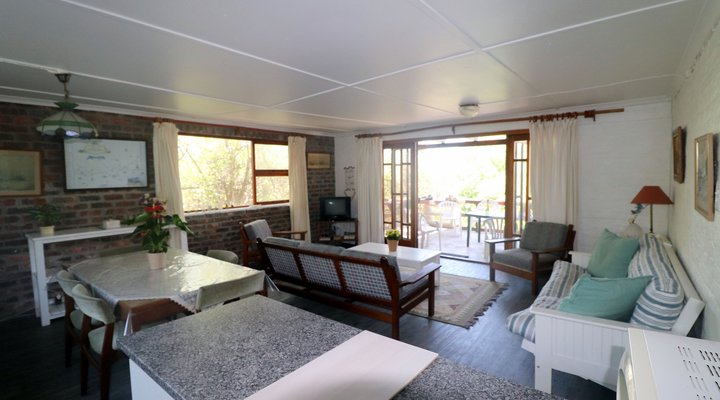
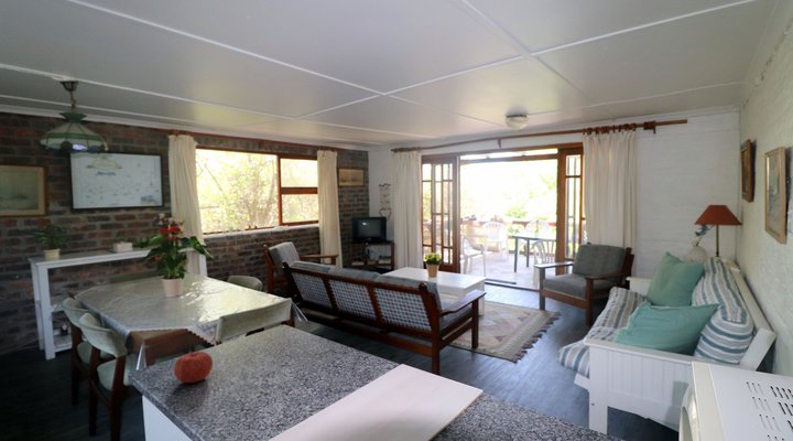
+ fruit [173,351,214,384]
